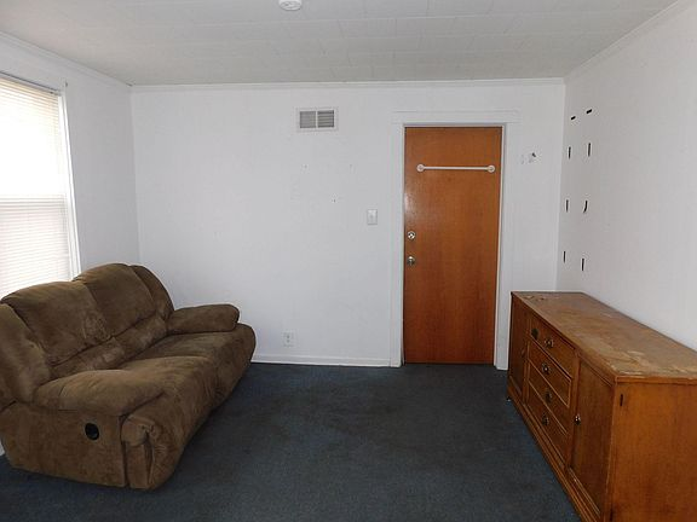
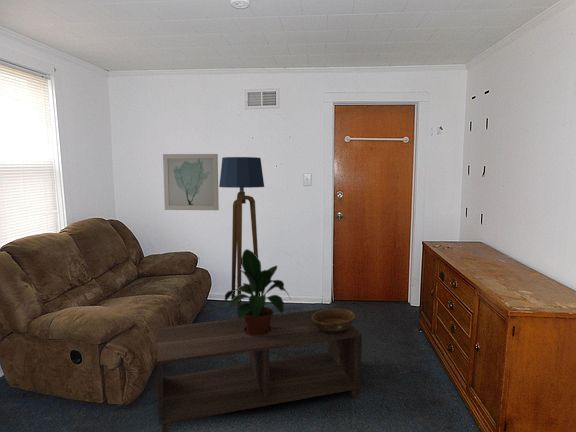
+ potted plant [224,248,292,336]
+ coffee table [156,308,363,432]
+ floor lamp [218,156,265,314]
+ wall art [162,153,220,211]
+ decorative bowl [312,308,356,333]
